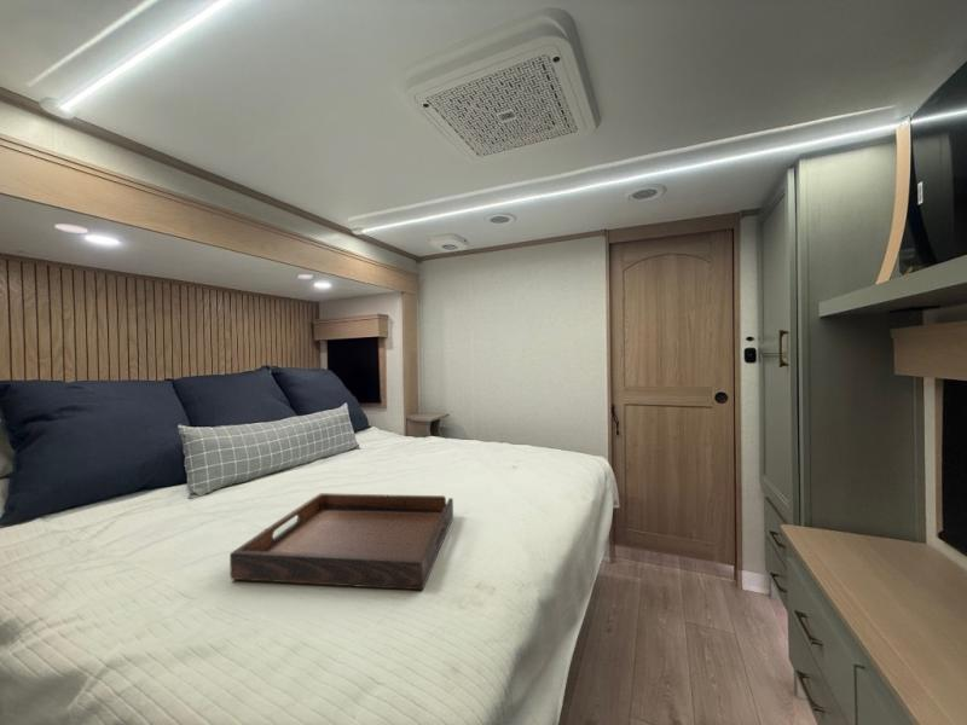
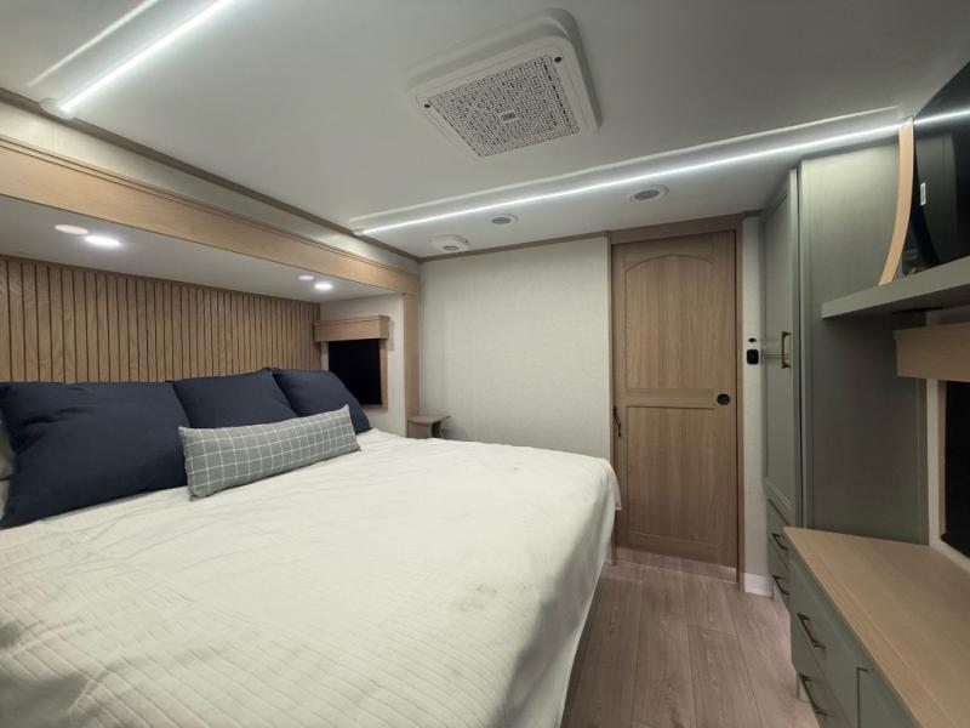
- serving tray [228,492,454,591]
